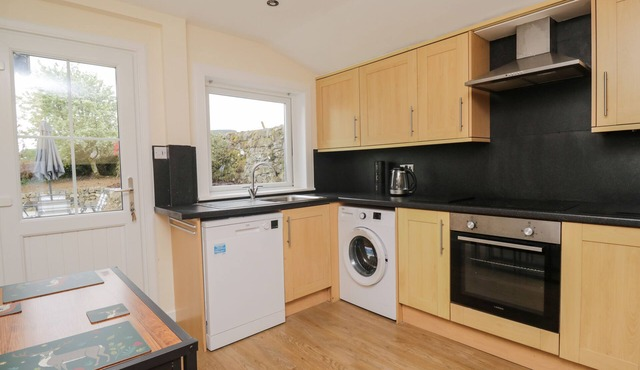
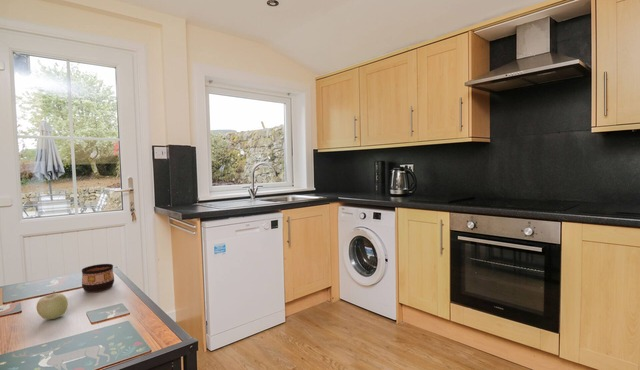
+ cup [81,263,115,293]
+ fruit [35,290,69,321]
